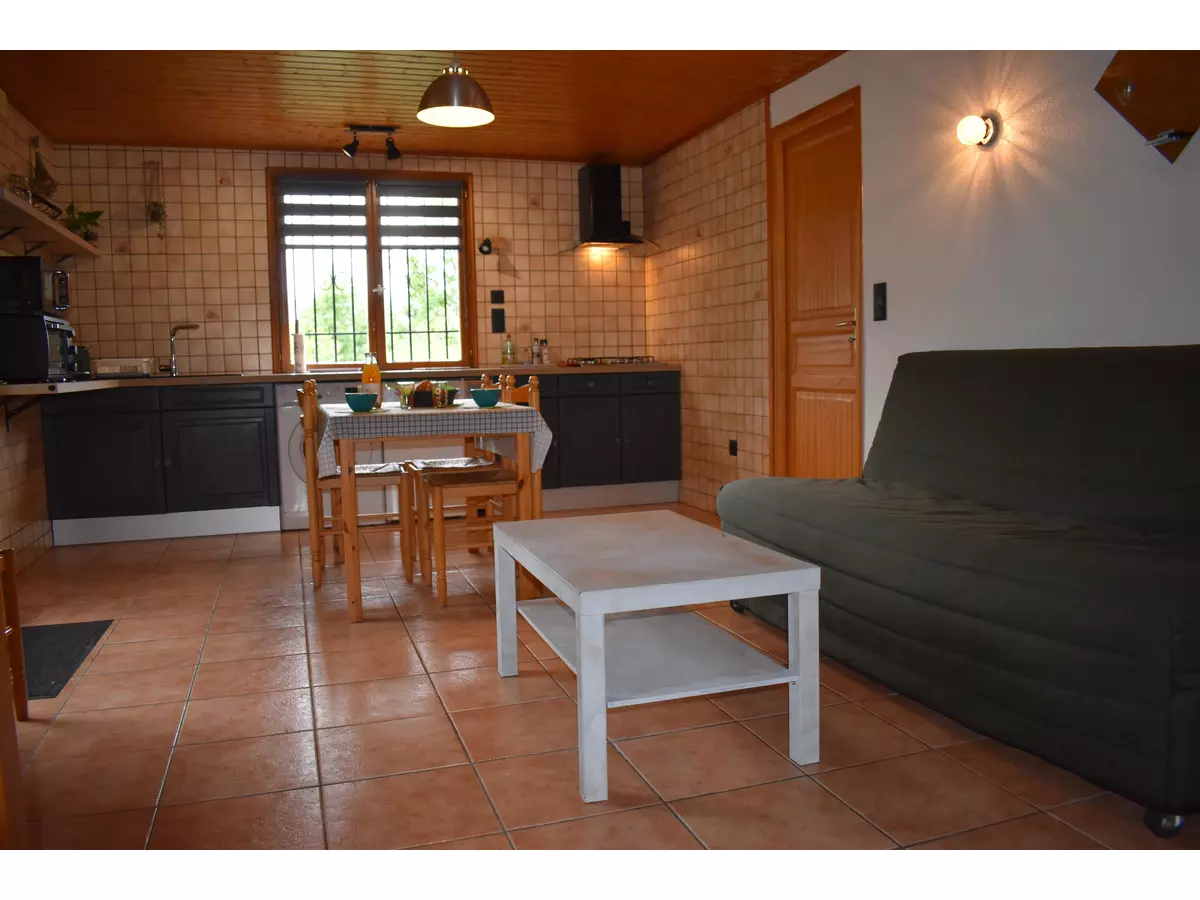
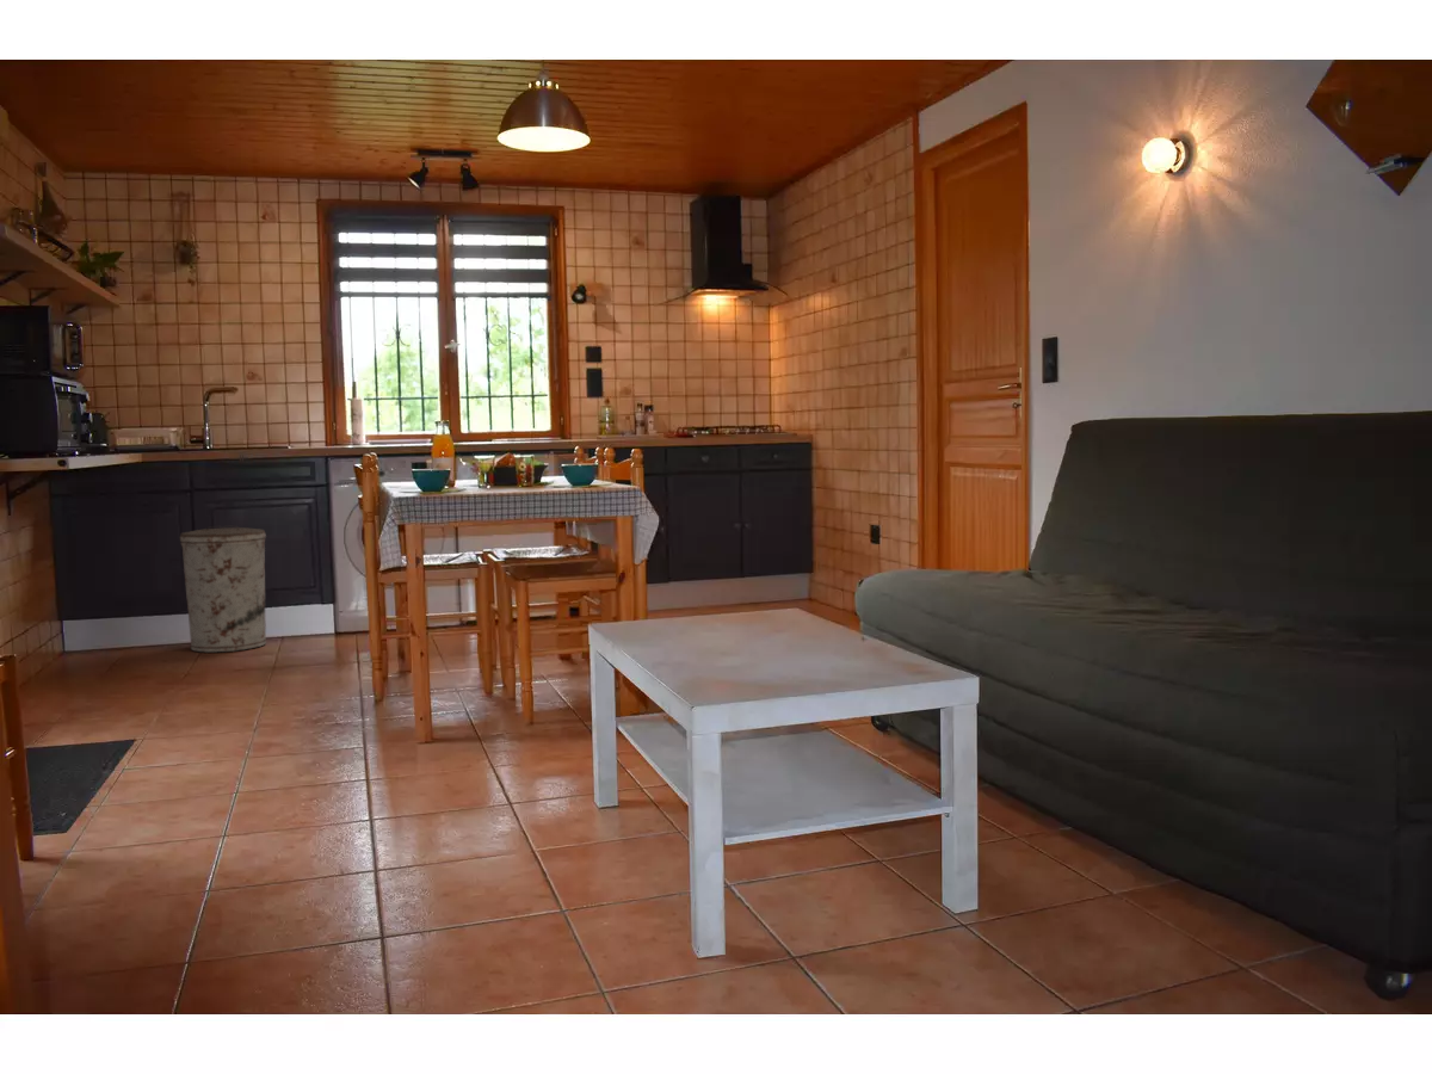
+ trash can [179,525,267,654]
